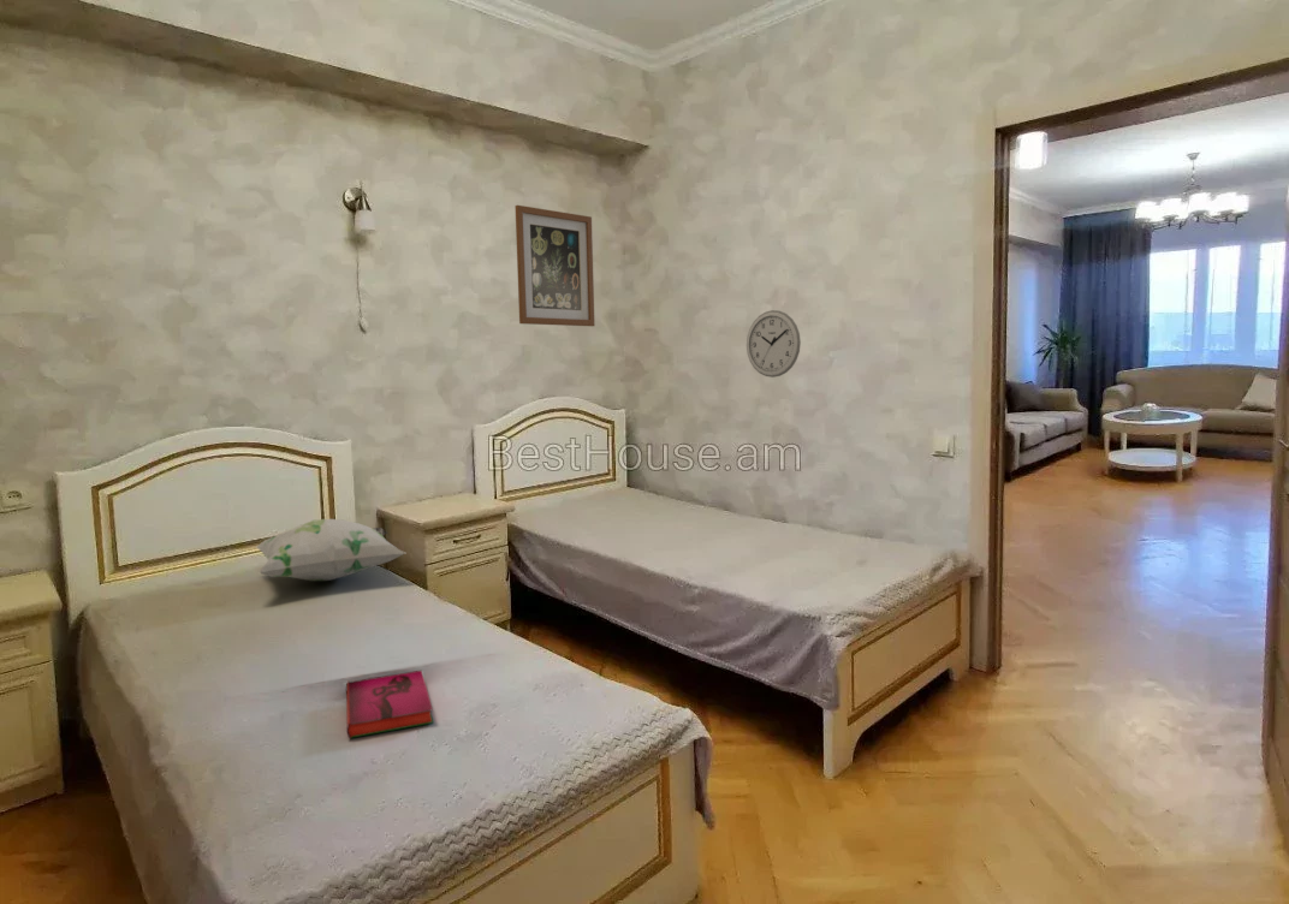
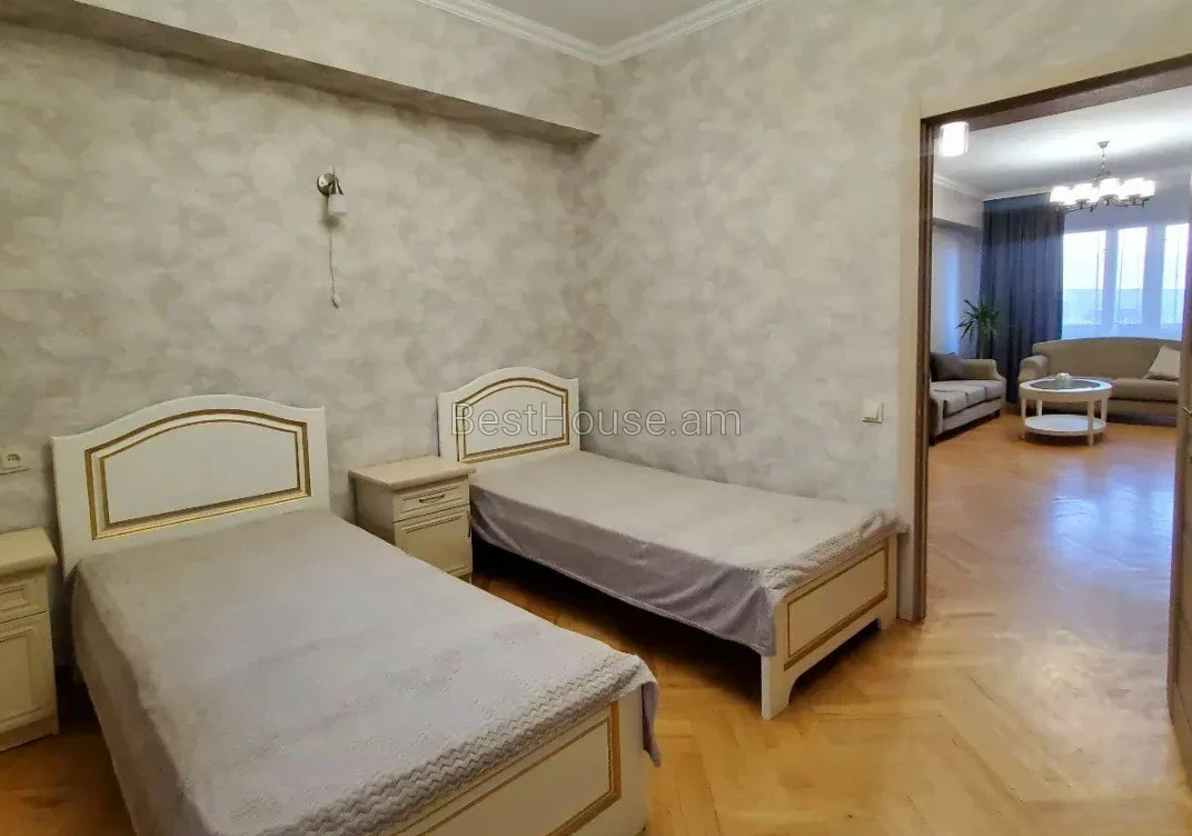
- wall art [513,204,596,327]
- wall clock [746,309,802,379]
- hardback book [345,670,434,739]
- decorative pillow [255,518,405,582]
